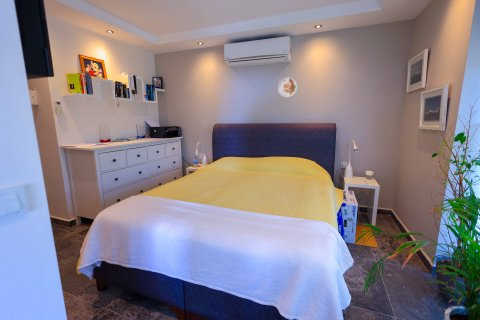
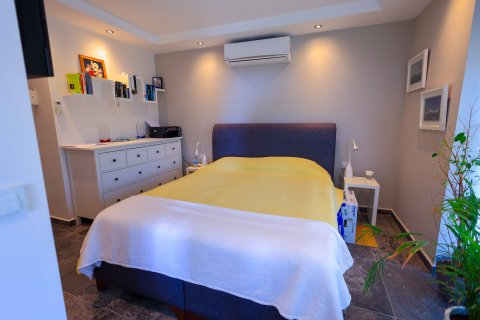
- decorative plate [277,76,298,98]
